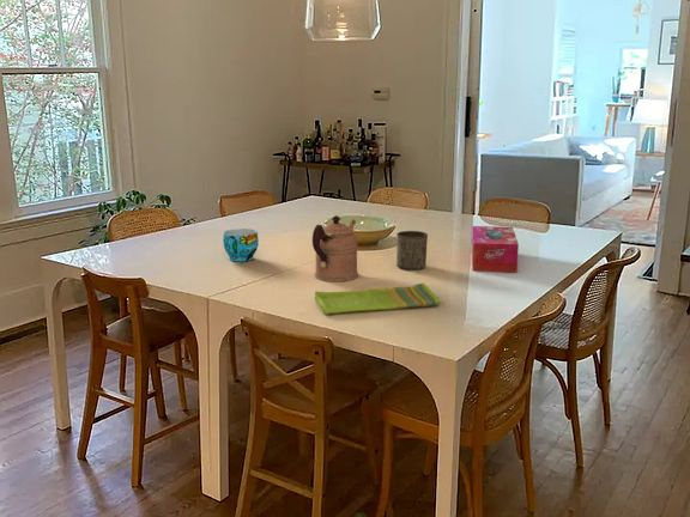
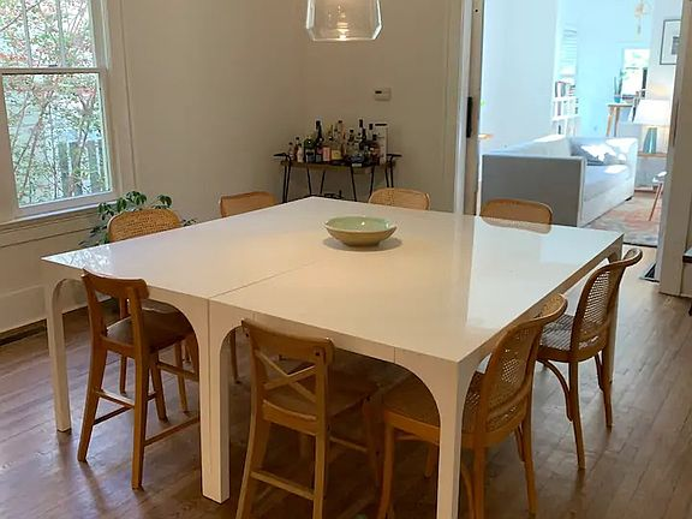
- dish towel [314,282,441,316]
- cup [395,230,429,270]
- coffeepot [311,214,359,282]
- cup [222,227,260,262]
- tissue box [471,225,520,273]
